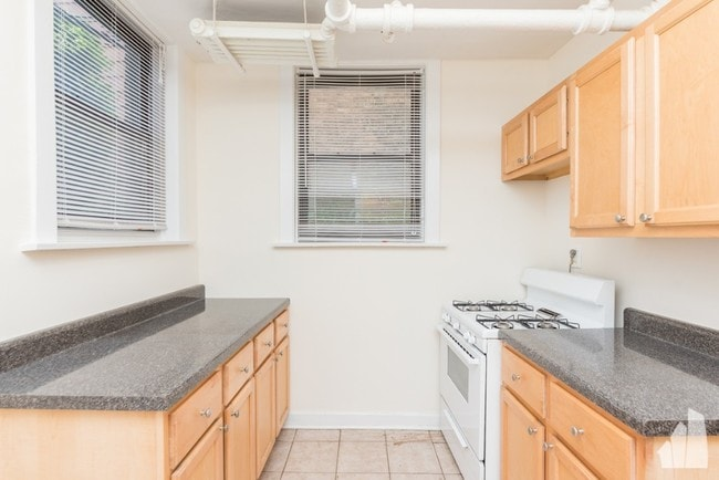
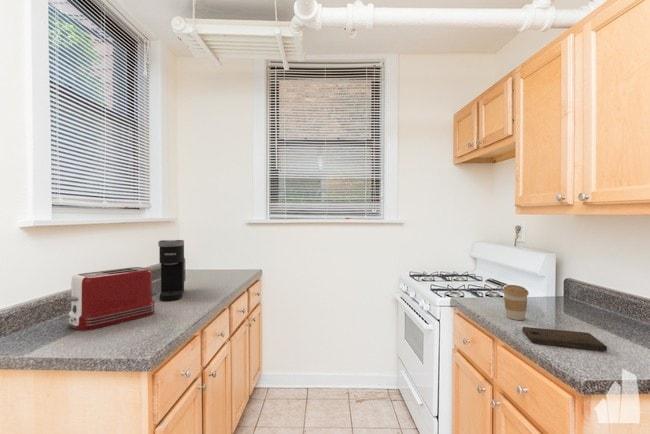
+ coffee maker [157,239,185,302]
+ toaster [67,266,156,331]
+ cutting board [521,326,608,352]
+ coffee cup [502,284,529,321]
